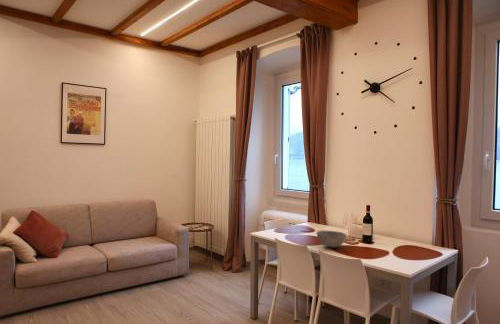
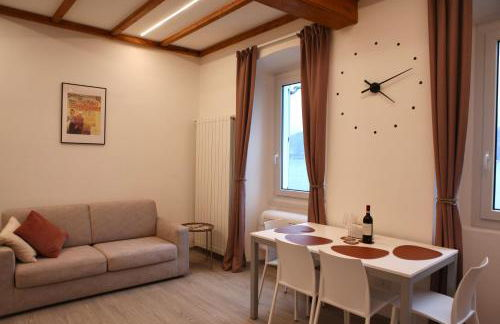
- bowl [316,230,348,249]
